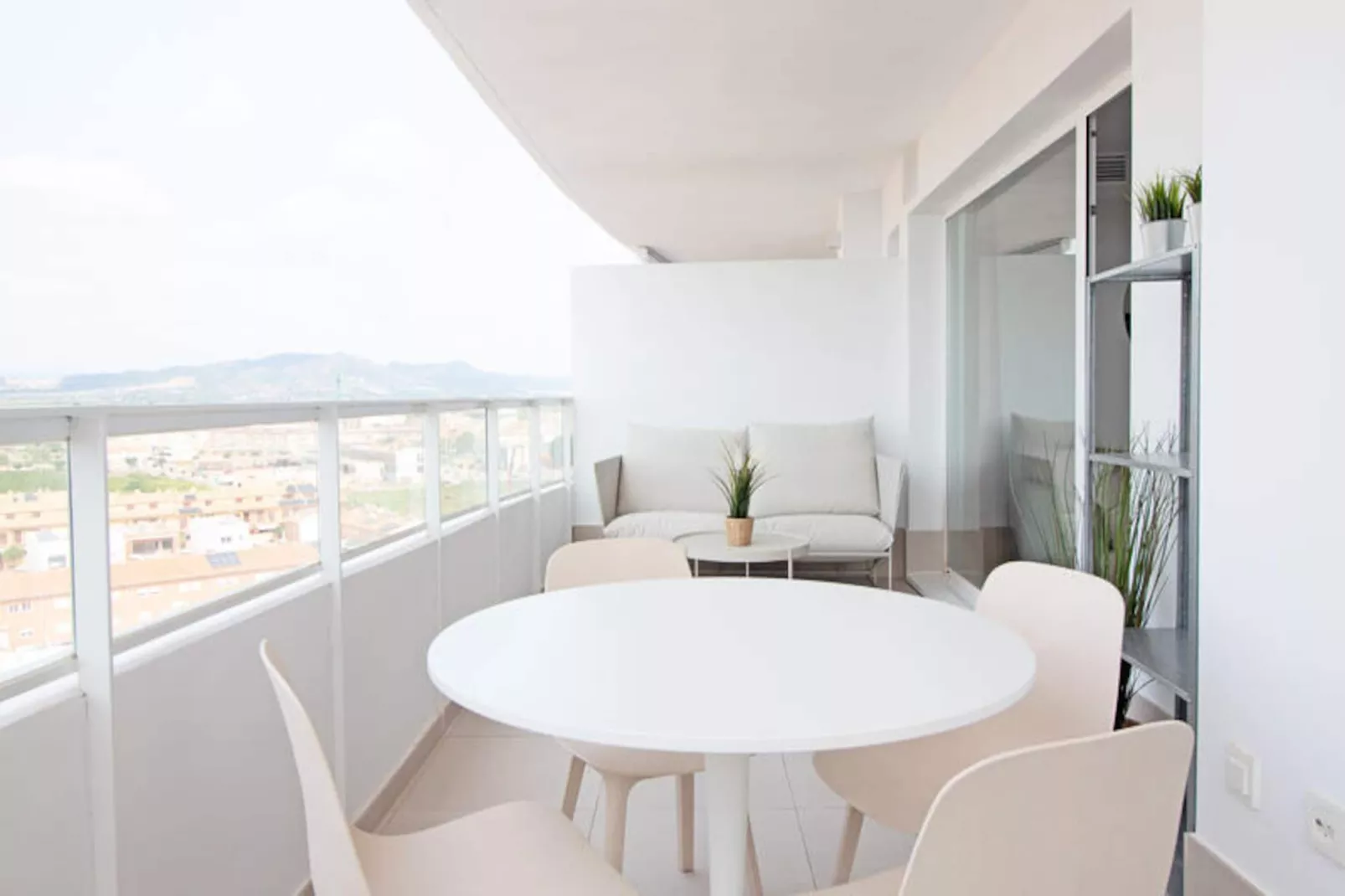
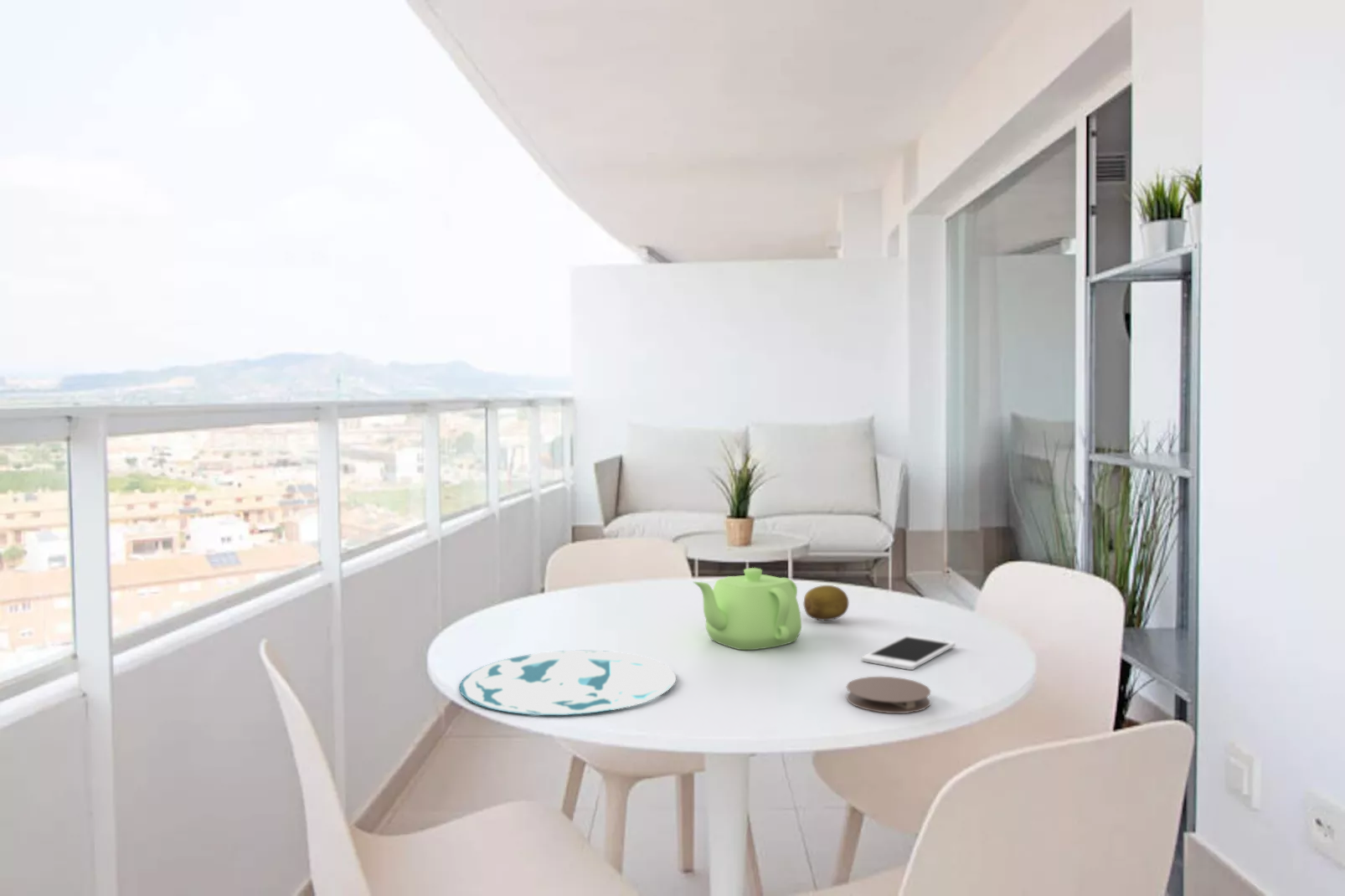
+ cell phone [861,634,956,671]
+ teapot [693,567,802,651]
+ coaster [846,676,931,714]
+ plate [459,650,677,716]
+ fruit [802,584,849,621]
